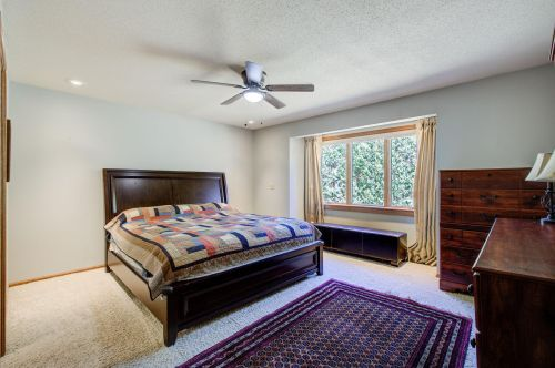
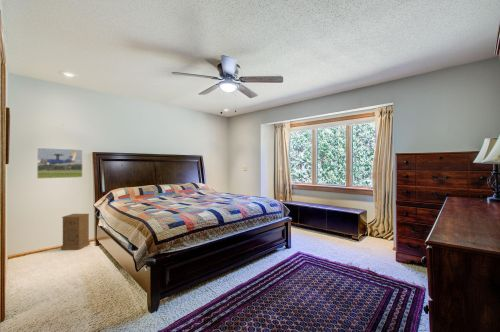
+ nightstand [60,213,91,251]
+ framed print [36,147,84,180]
